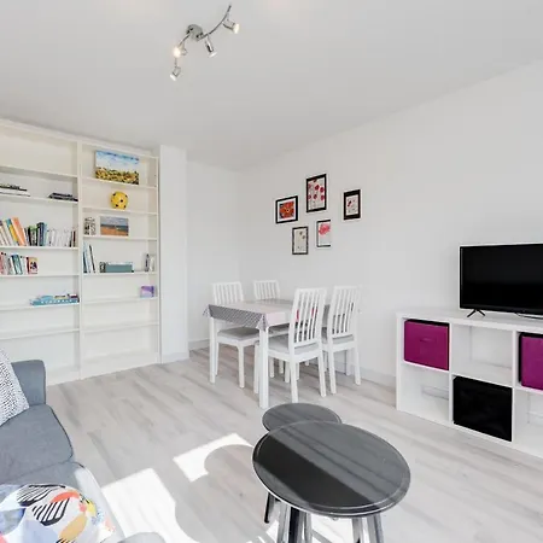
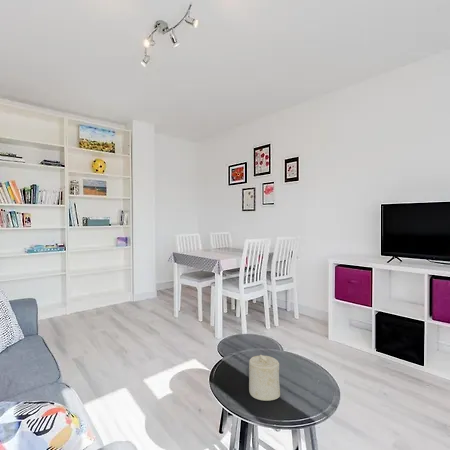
+ candle [248,354,281,402]
